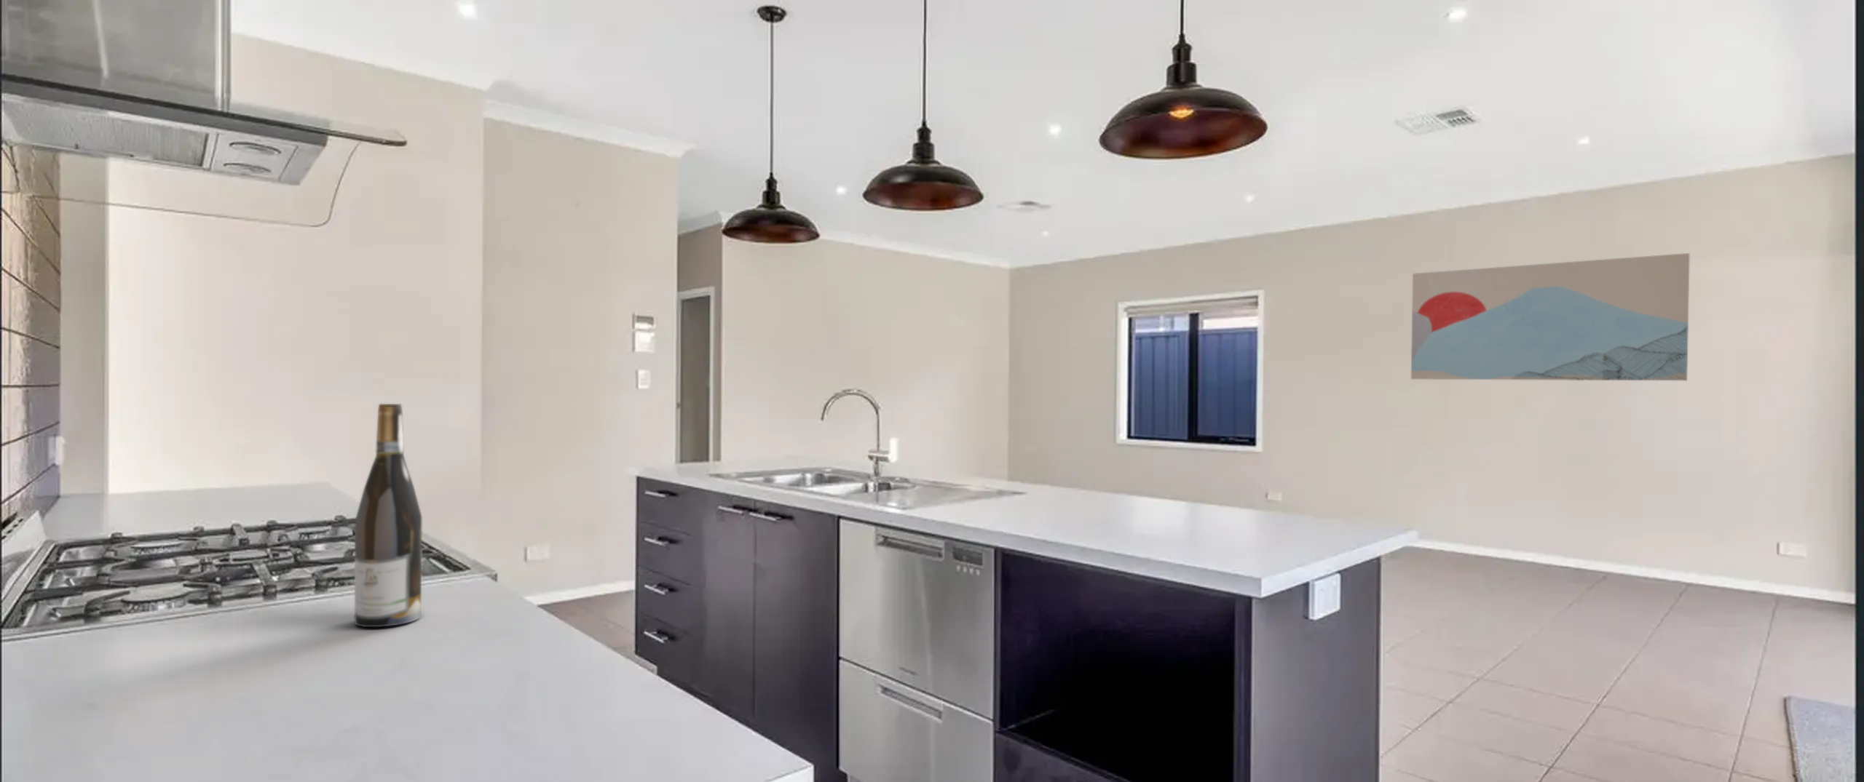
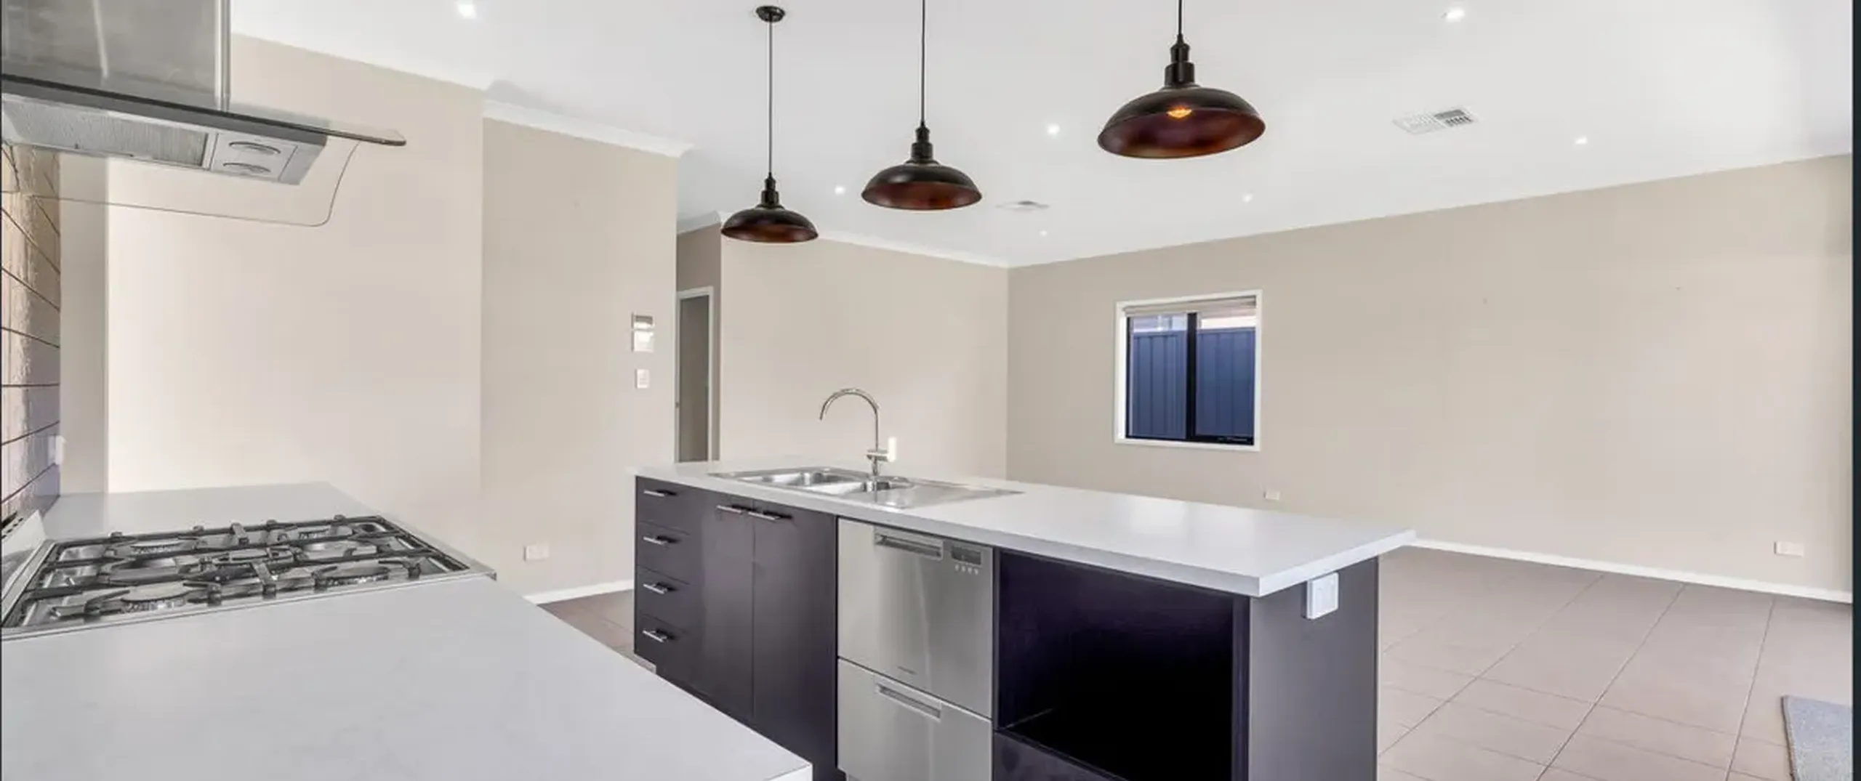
- wall art [1410,252,1690,381]
- wine bottle [354,403,422,628]
